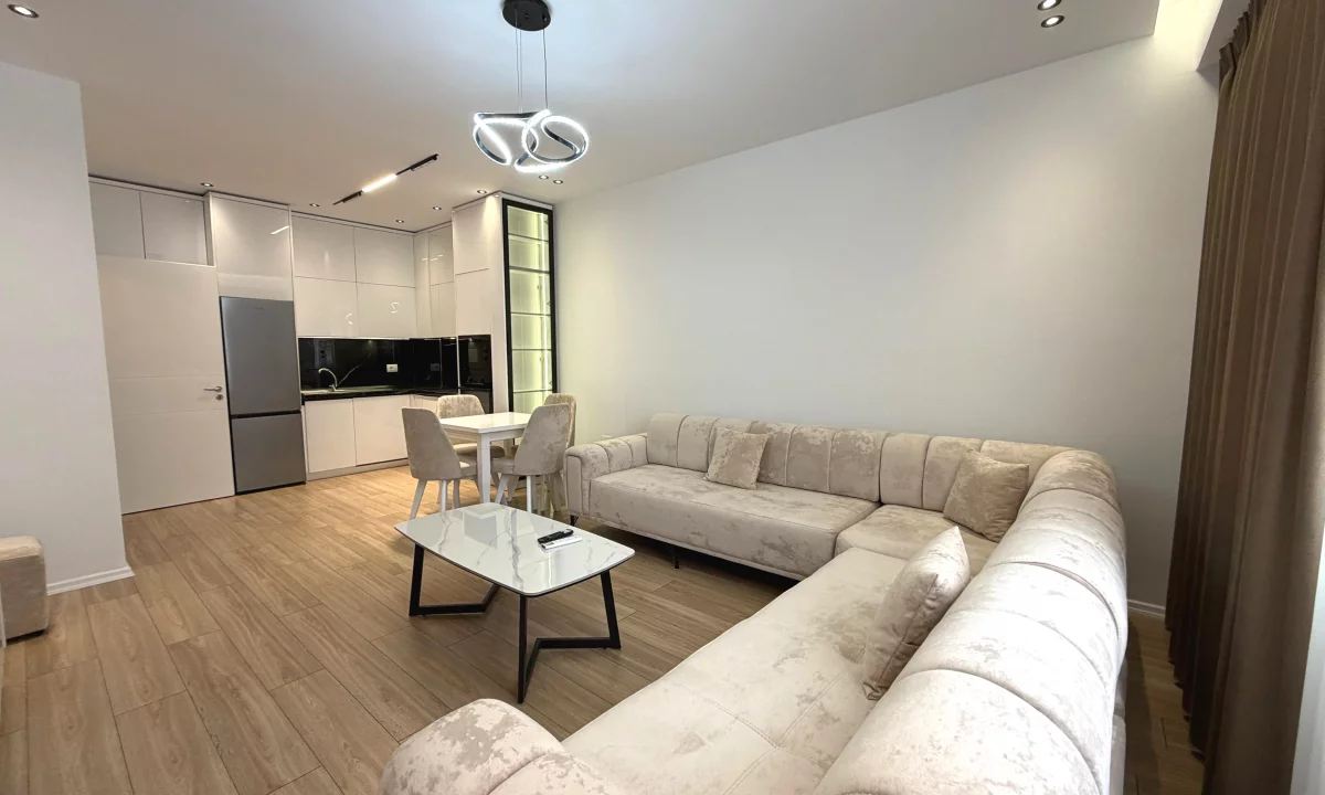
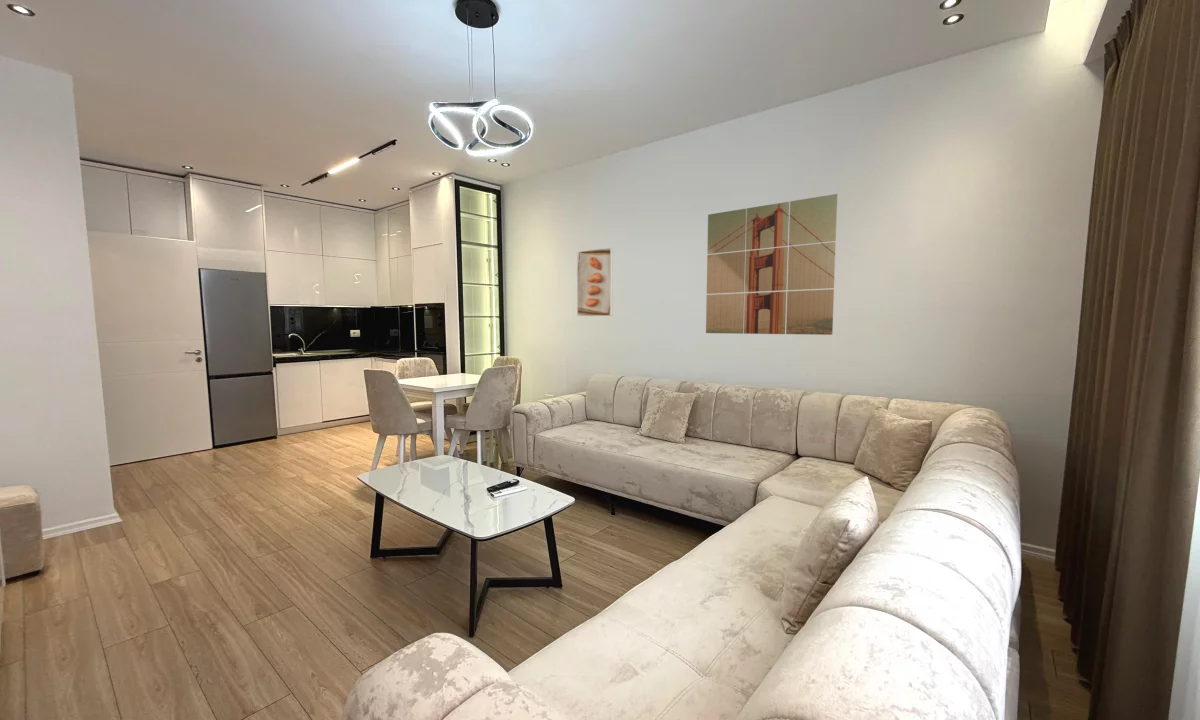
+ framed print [576,247,614,317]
+ wall art [705,193,839,336]
